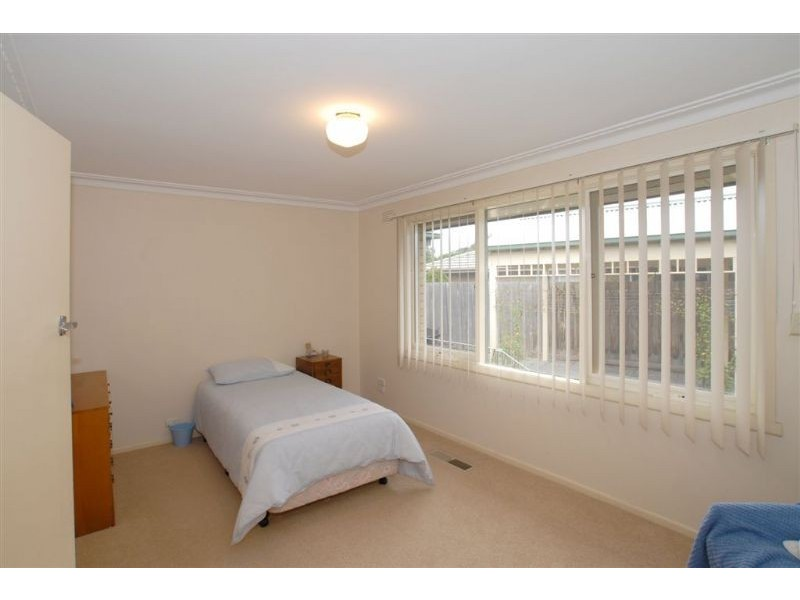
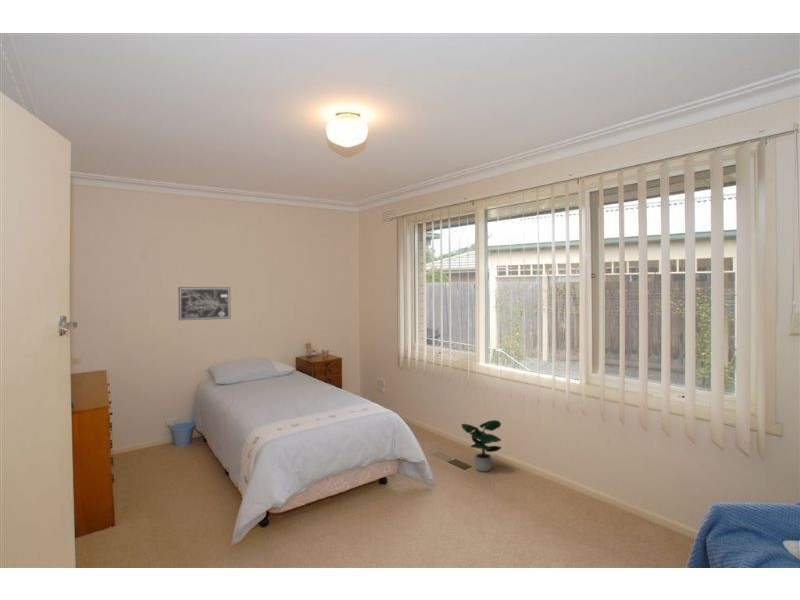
+ wall art [178,286,231,321]
+ potted plant [460,419,502,473]
